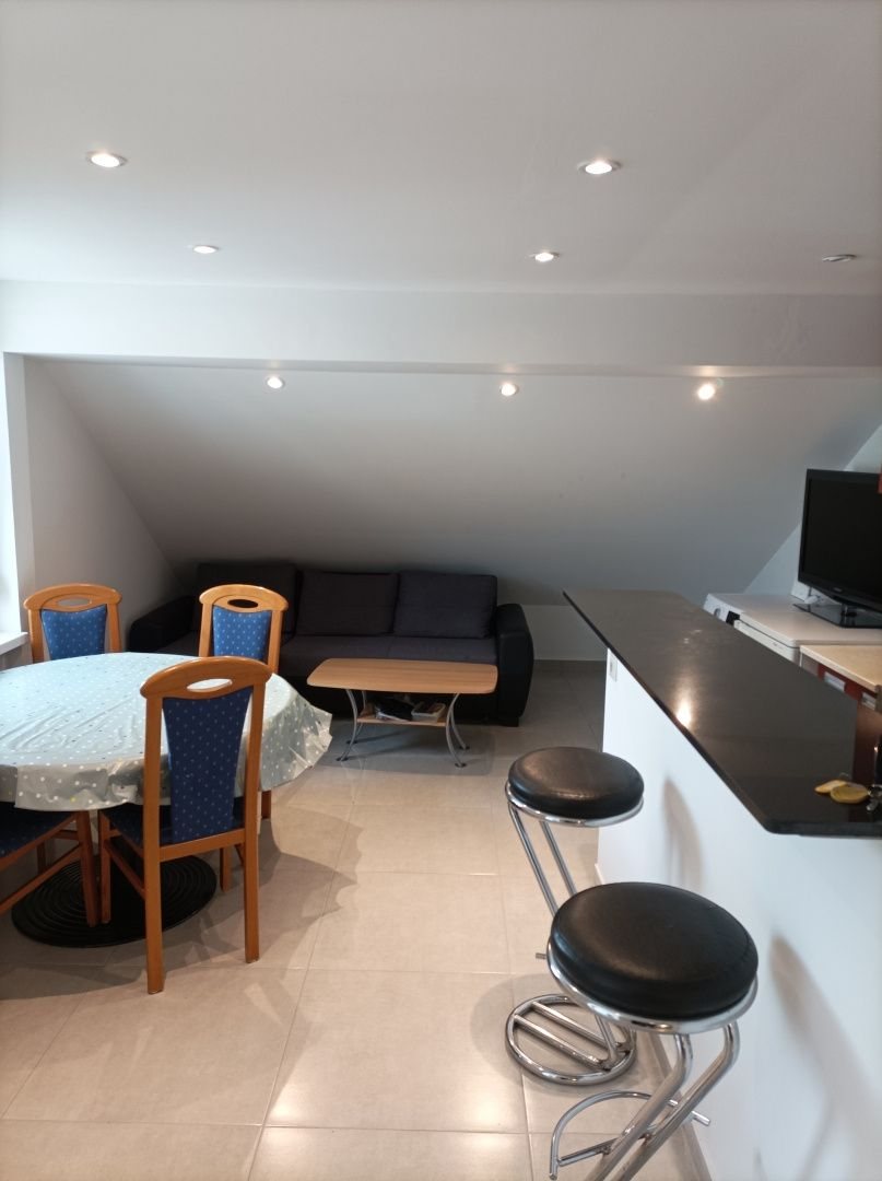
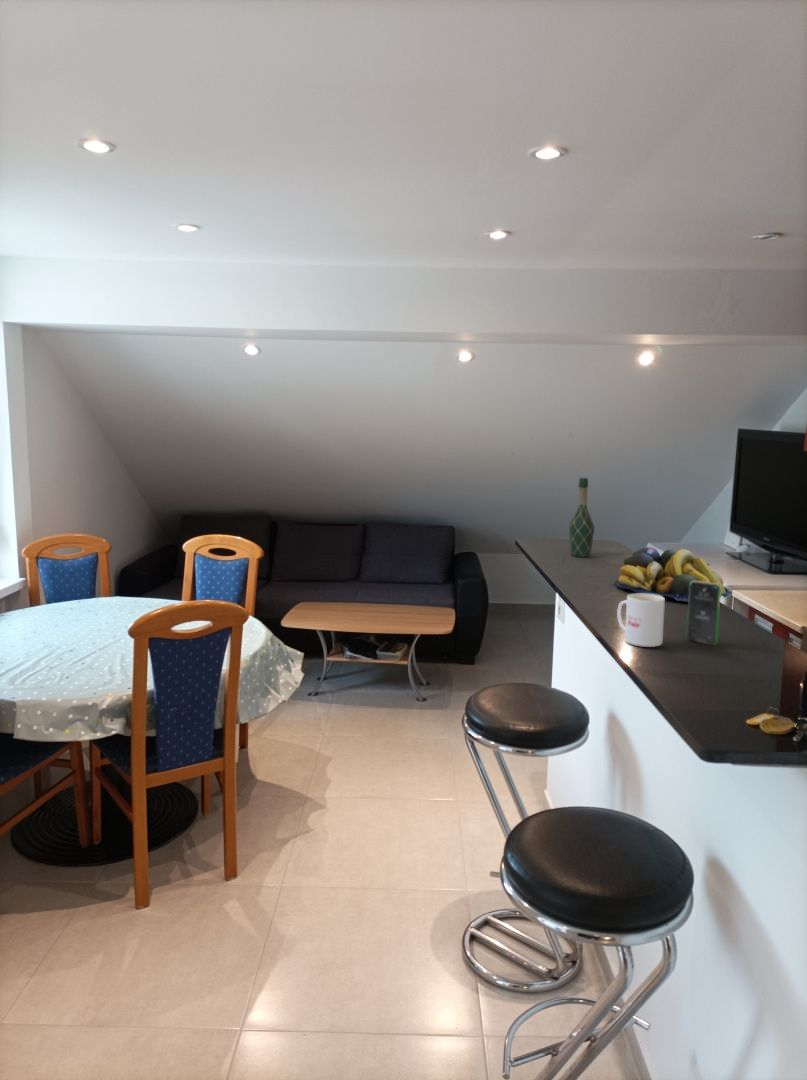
+ fruit bowl [614,546,731,602]
+ wine bottle [568,477,595,558]
+ mug [616,593,666,648]
+ smartphone [686,581,721,646]
